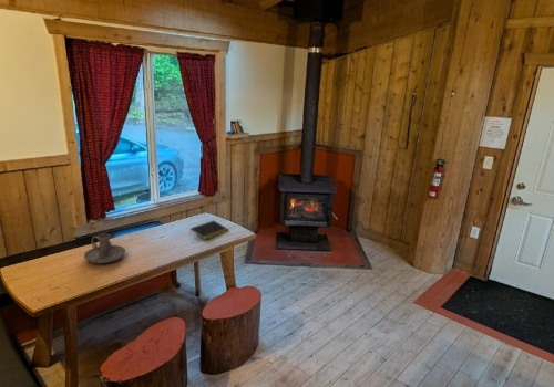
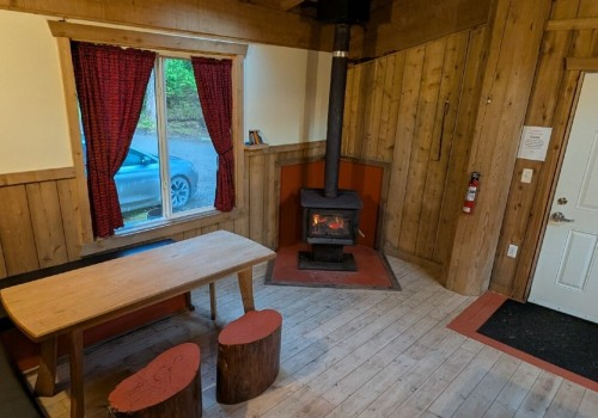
- candle holder [83,232,126,264]
- notepad [188,220,229,241]
